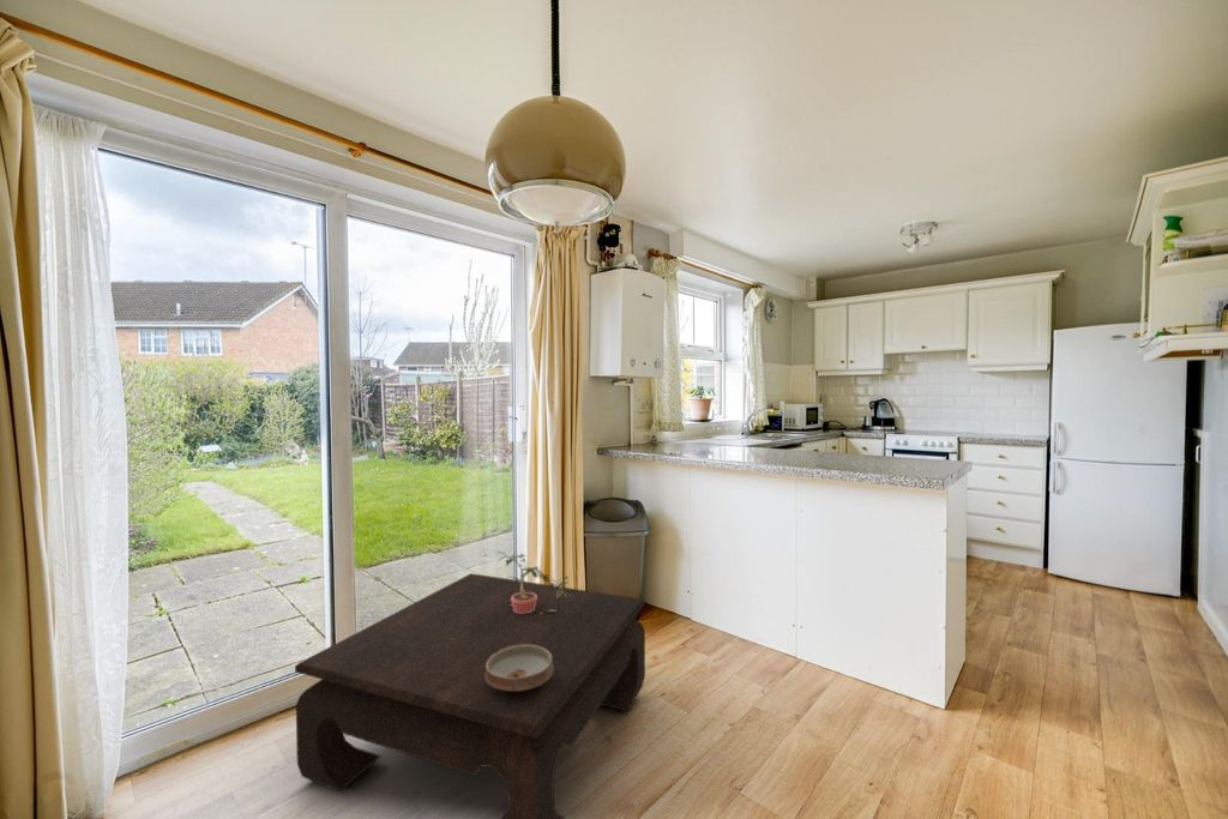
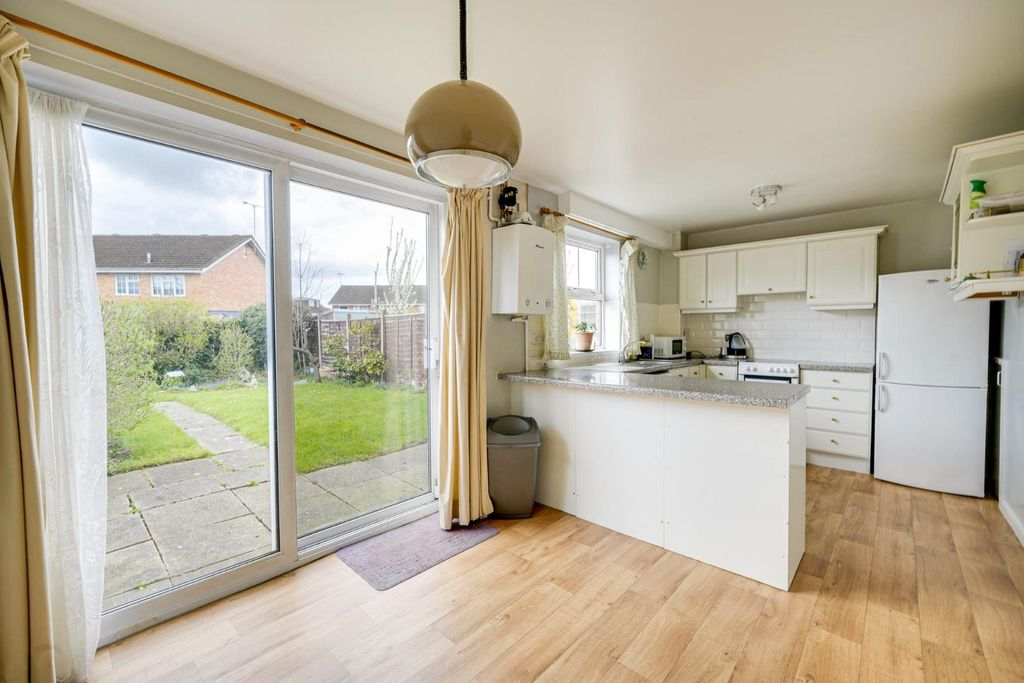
- ceramic bowl [484,645,554,692]
- potted plant [496,550,571,614]
- coffee table [294,572,646,819]
